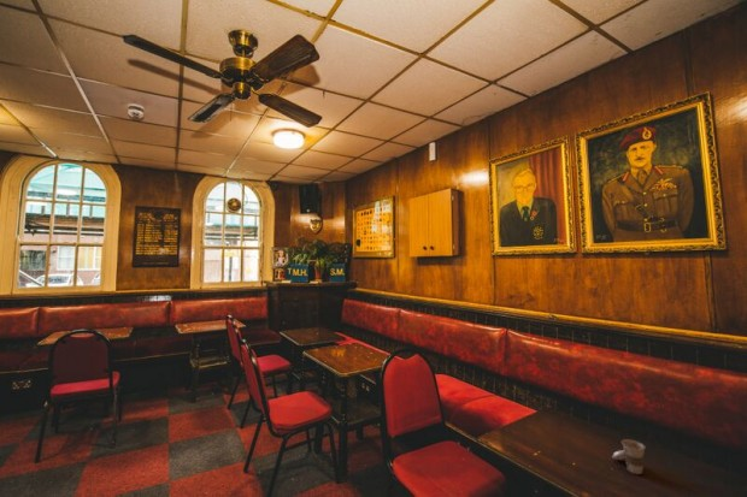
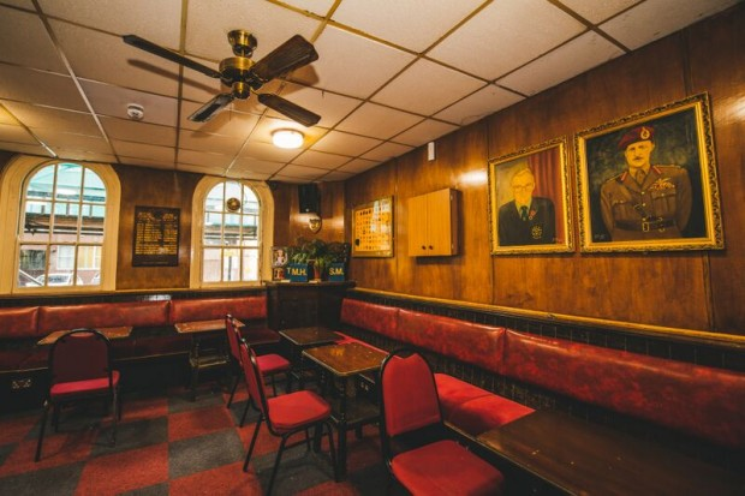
- cup [611,438,647,475]
